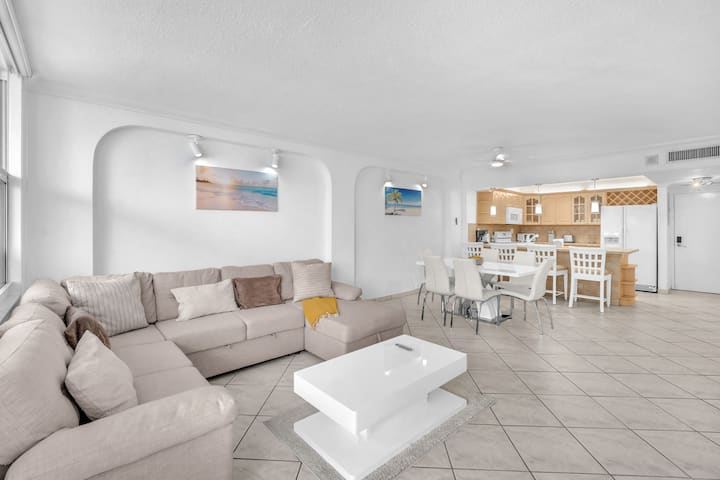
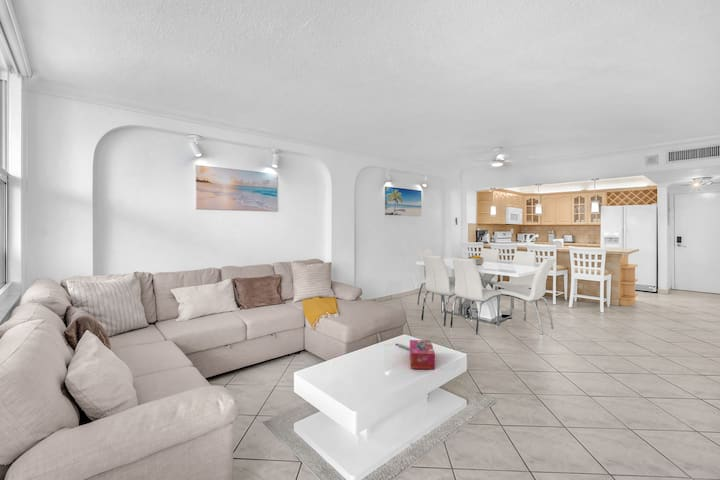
+ tissue box [409,339,436,370]
